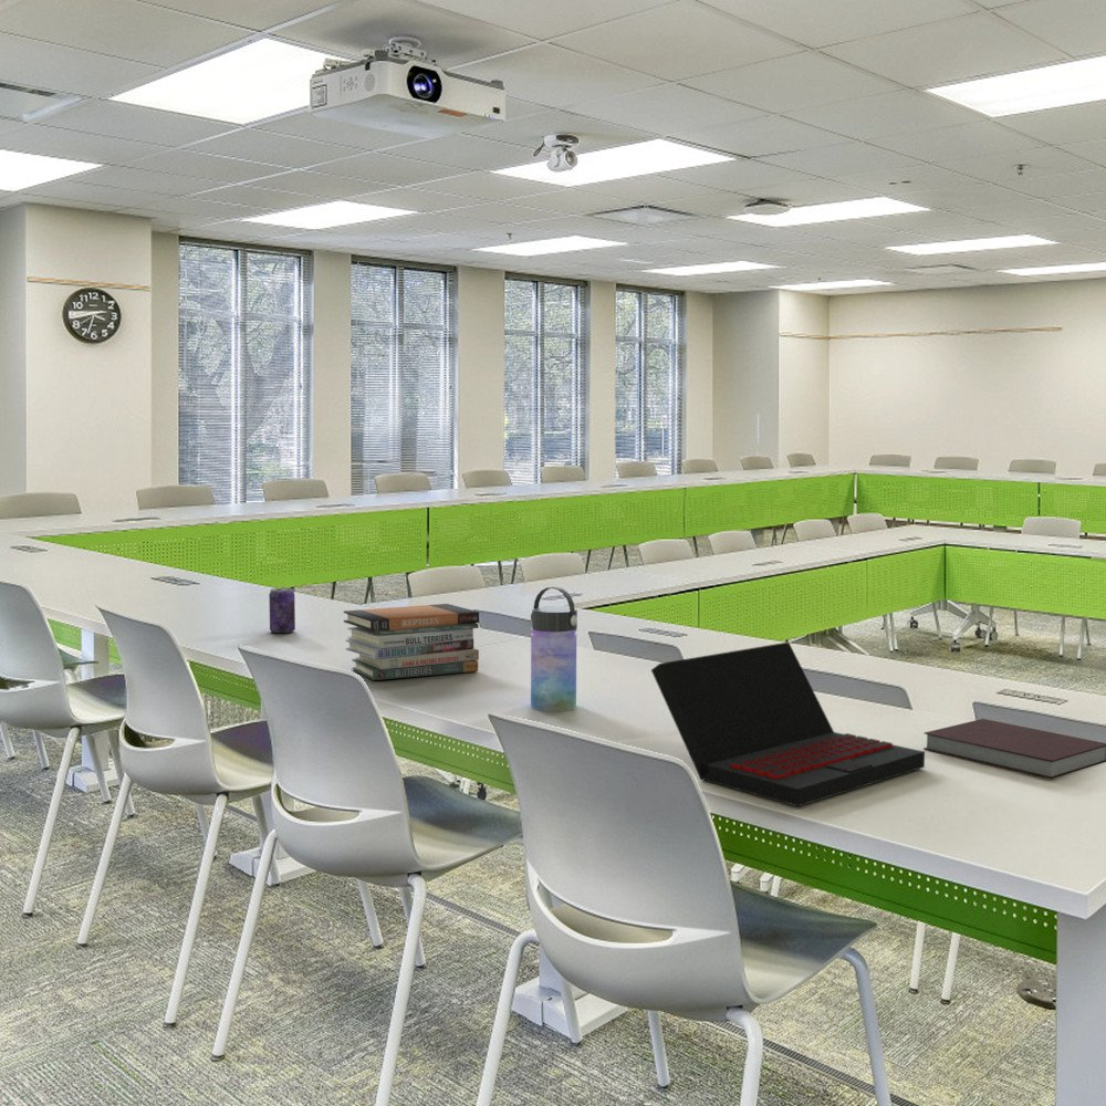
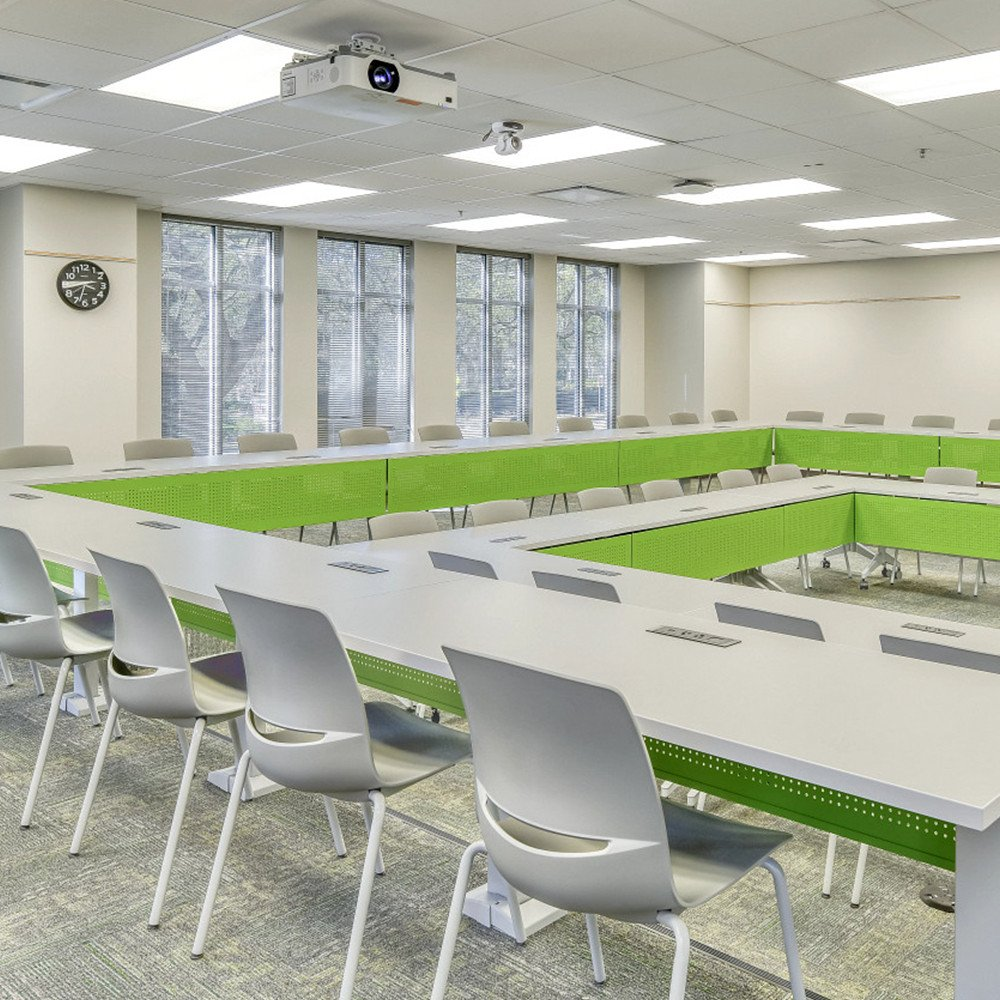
- book stack [343,603,480,681]
- laptop [650,641,926,807]
- notebook [922,718,1106,780]
- beverage can [268,587,296,634]
- water bottle [530,585,578,712]
